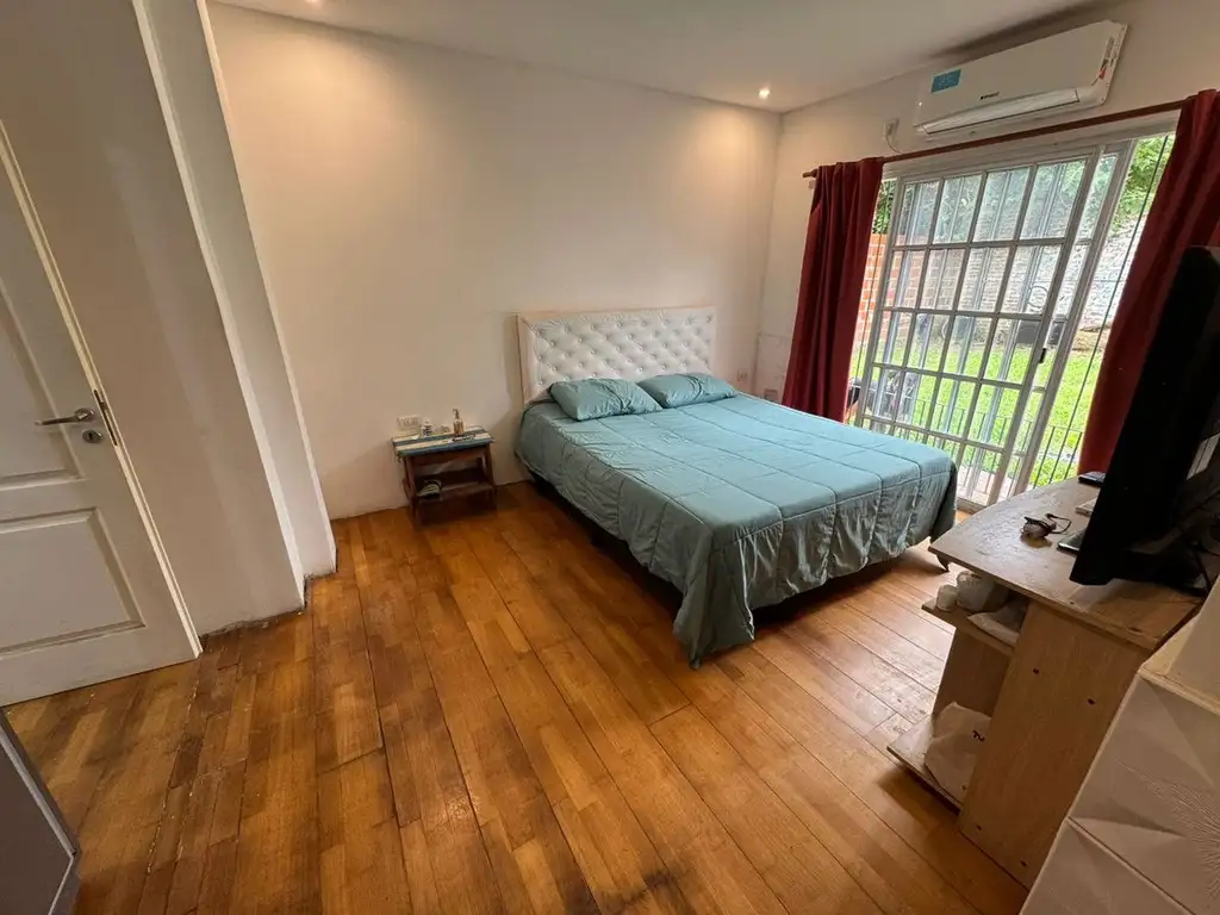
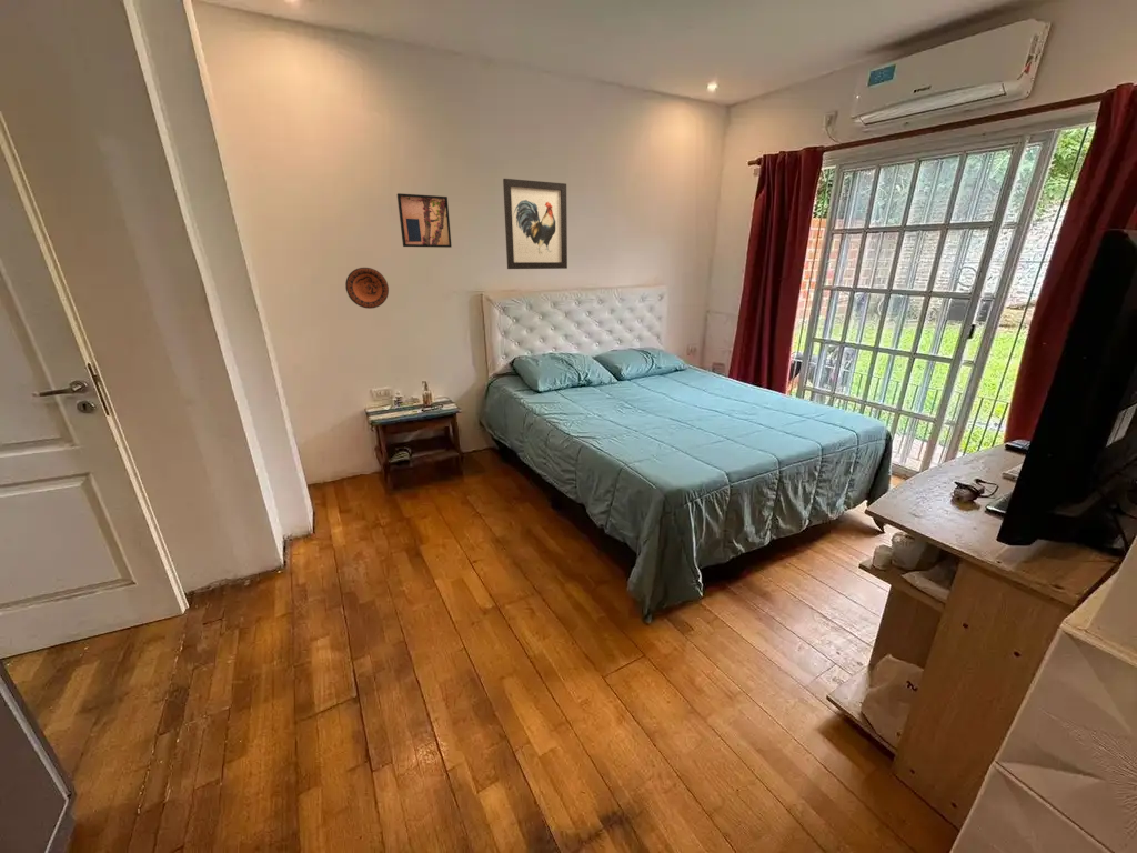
+ wall art [396,192,453,249]
+ decorative plate [344,267,390,310]
+ wall art [502,178,568,270]
